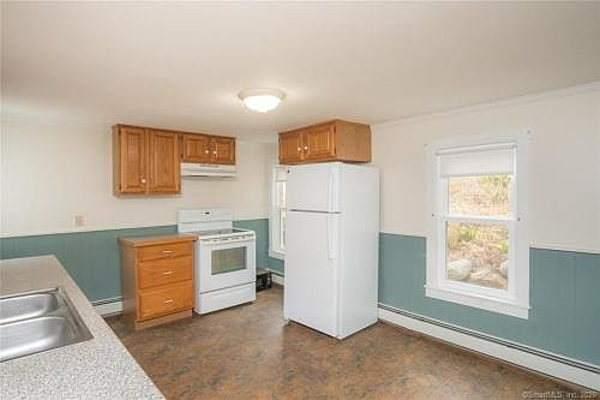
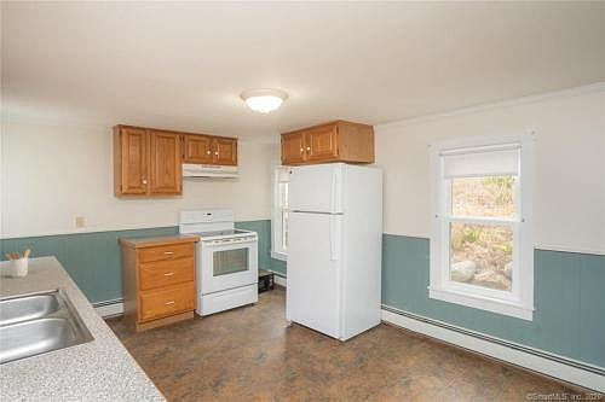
+ utensil holder [5,249,31,279]
